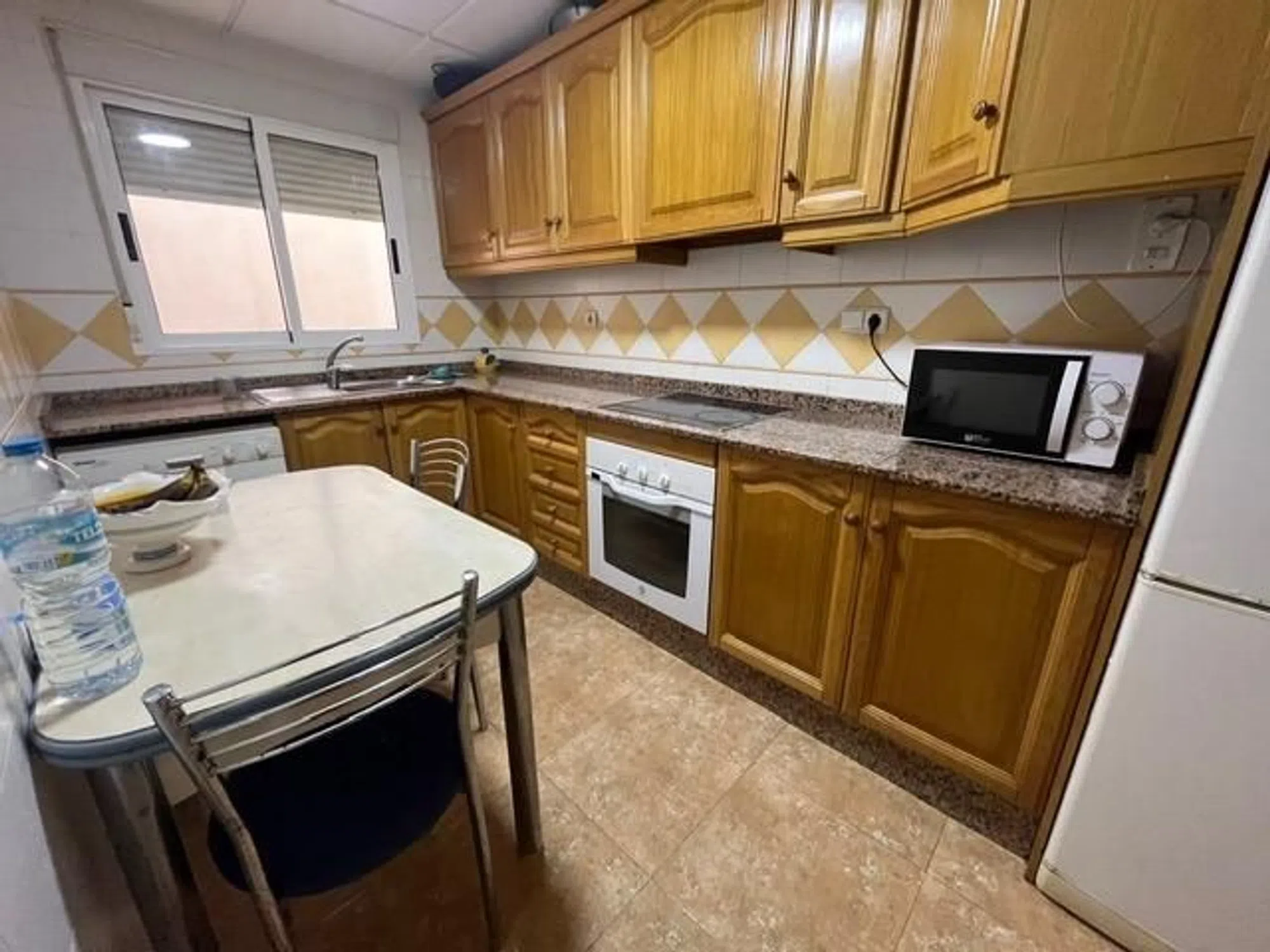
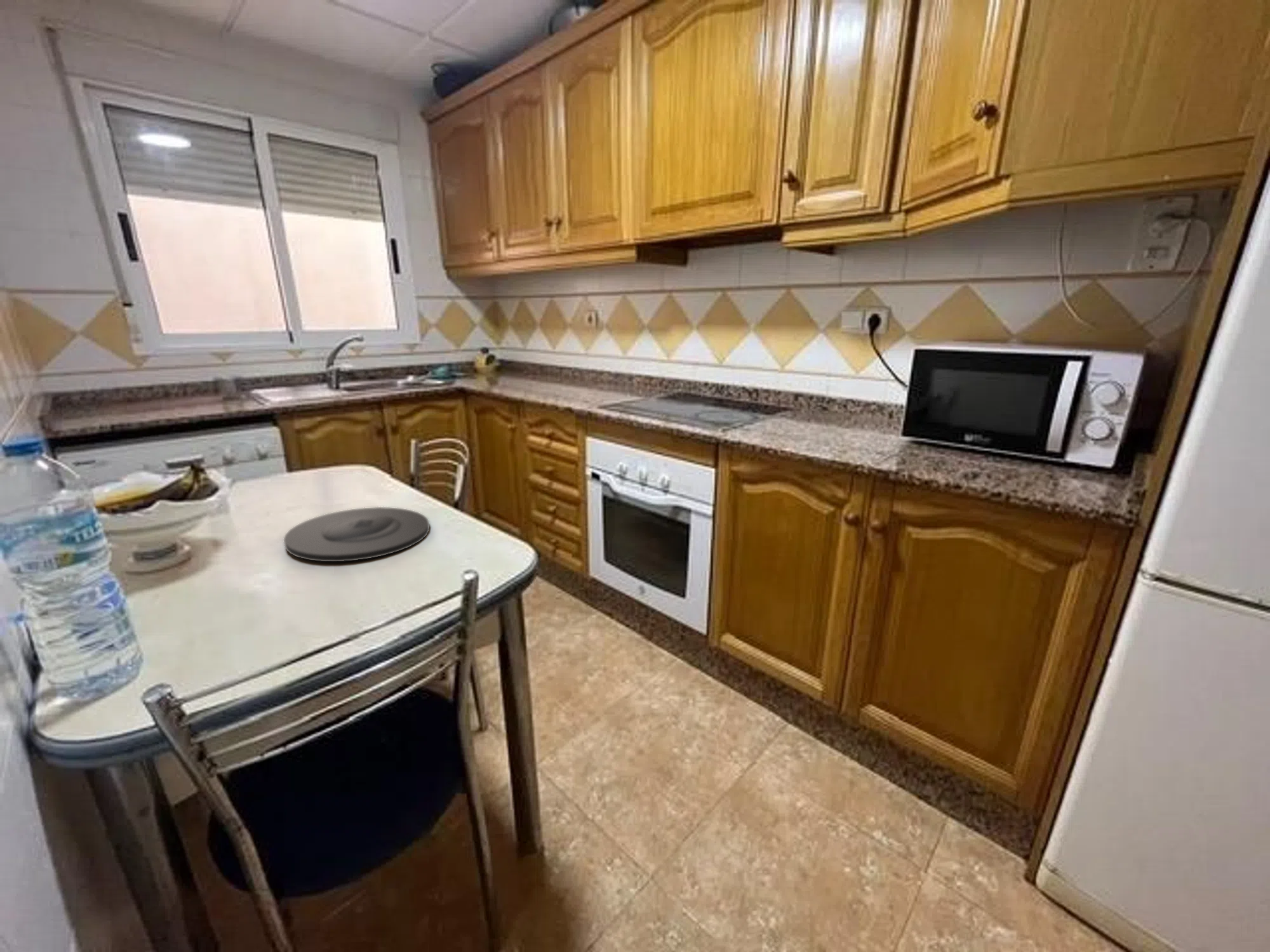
+ plate [283,506,431,562]
